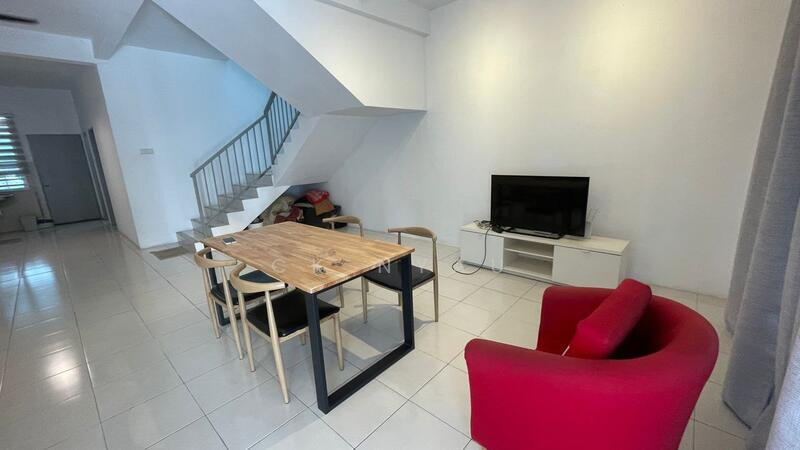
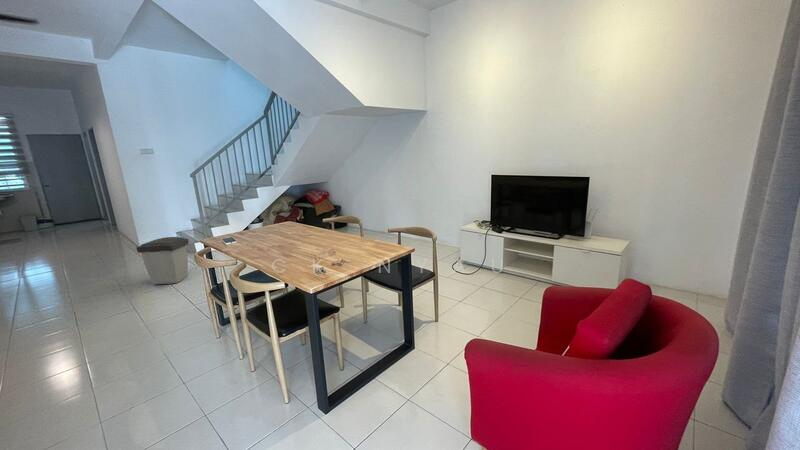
+ trash can [136,236,190,286]
